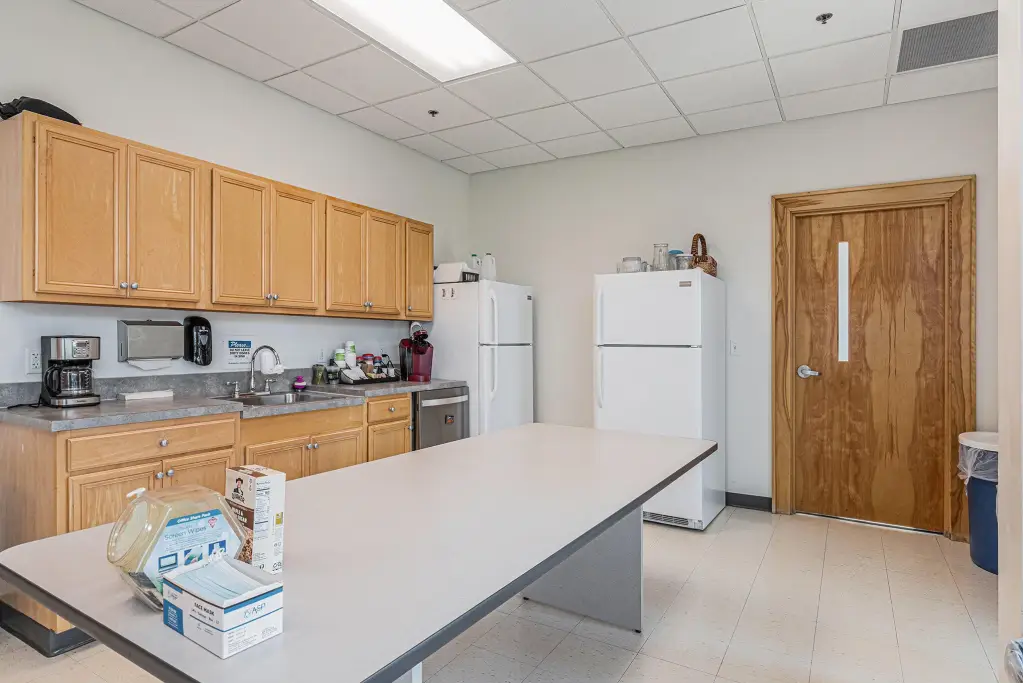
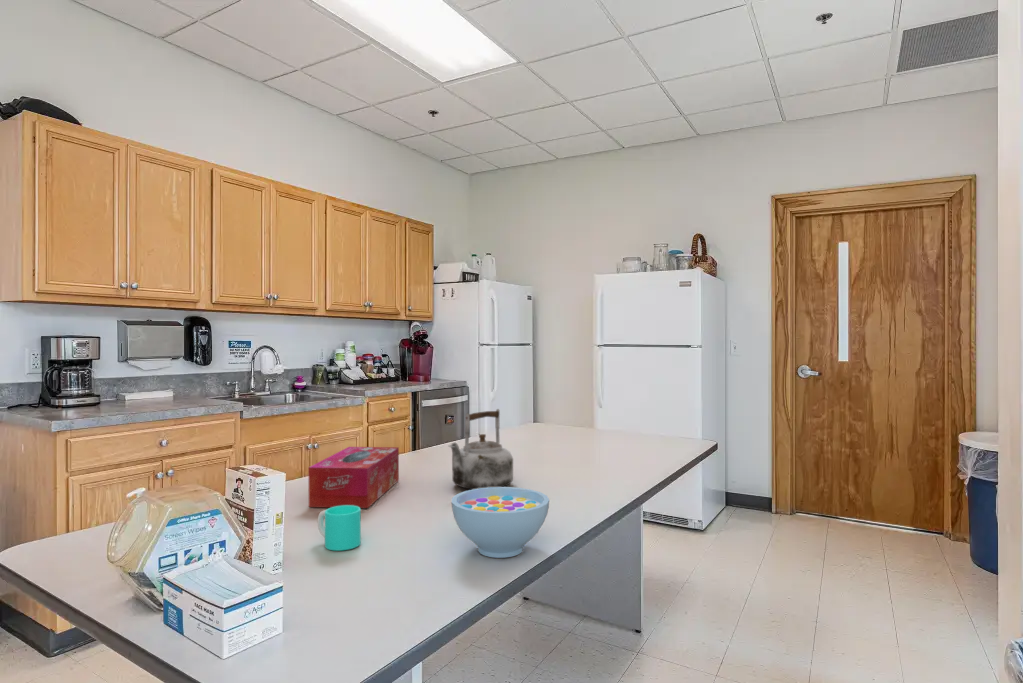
+ cup [317,505,362,552]
+ bowl [451,486,550,559]
+ tissue box [307,446,400,509]
+ kettle [447,408,514,490]
